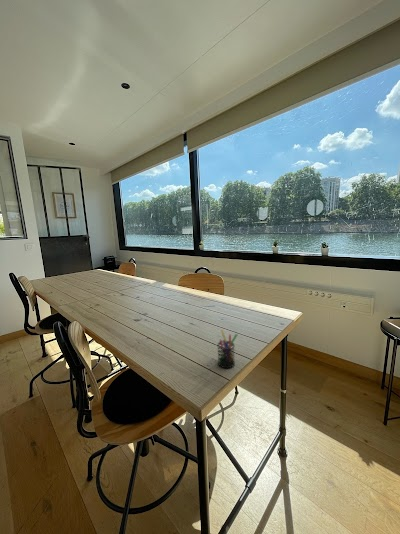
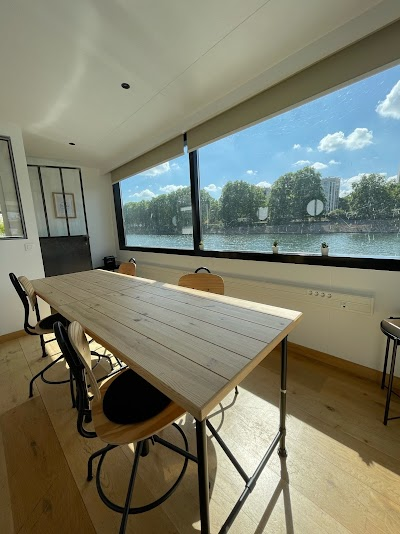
- pen holder [216,329,238,369]
